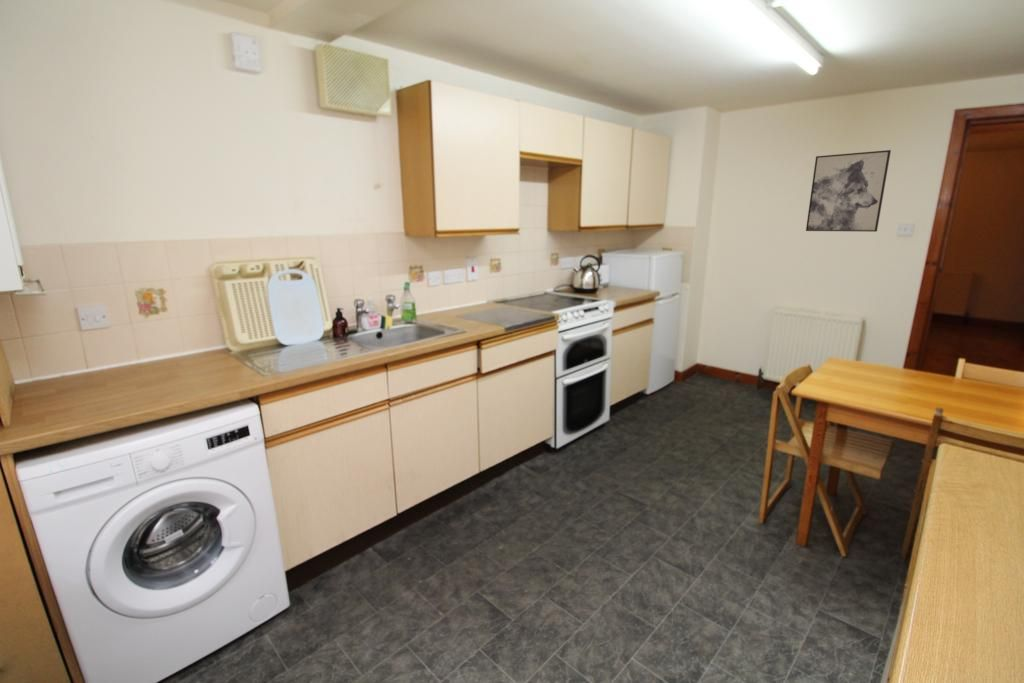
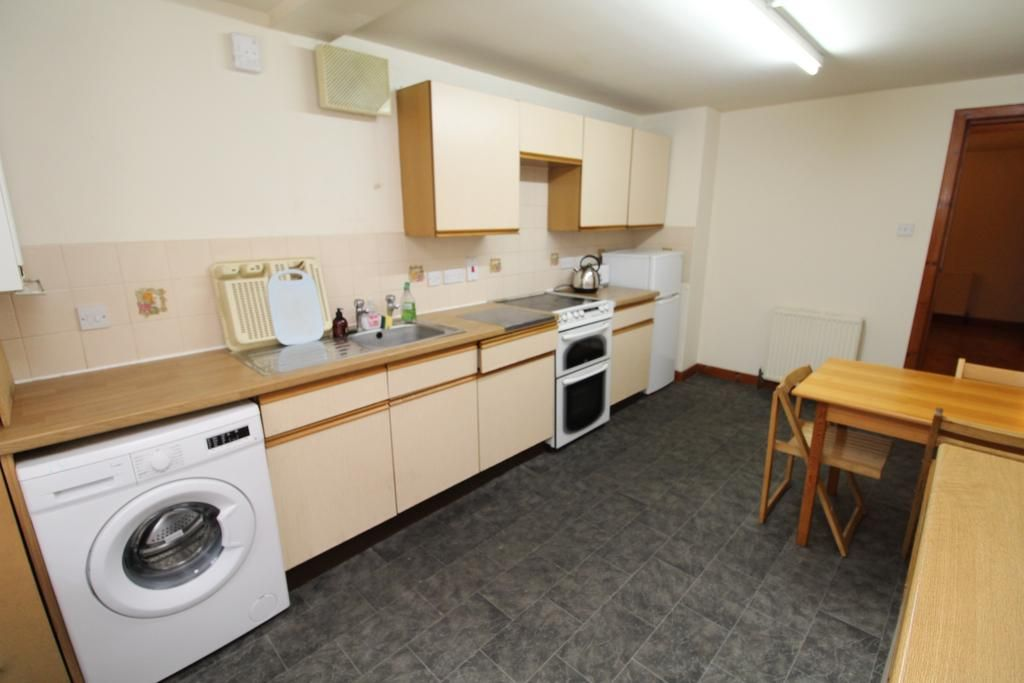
- wall art [805,149,892,233]
